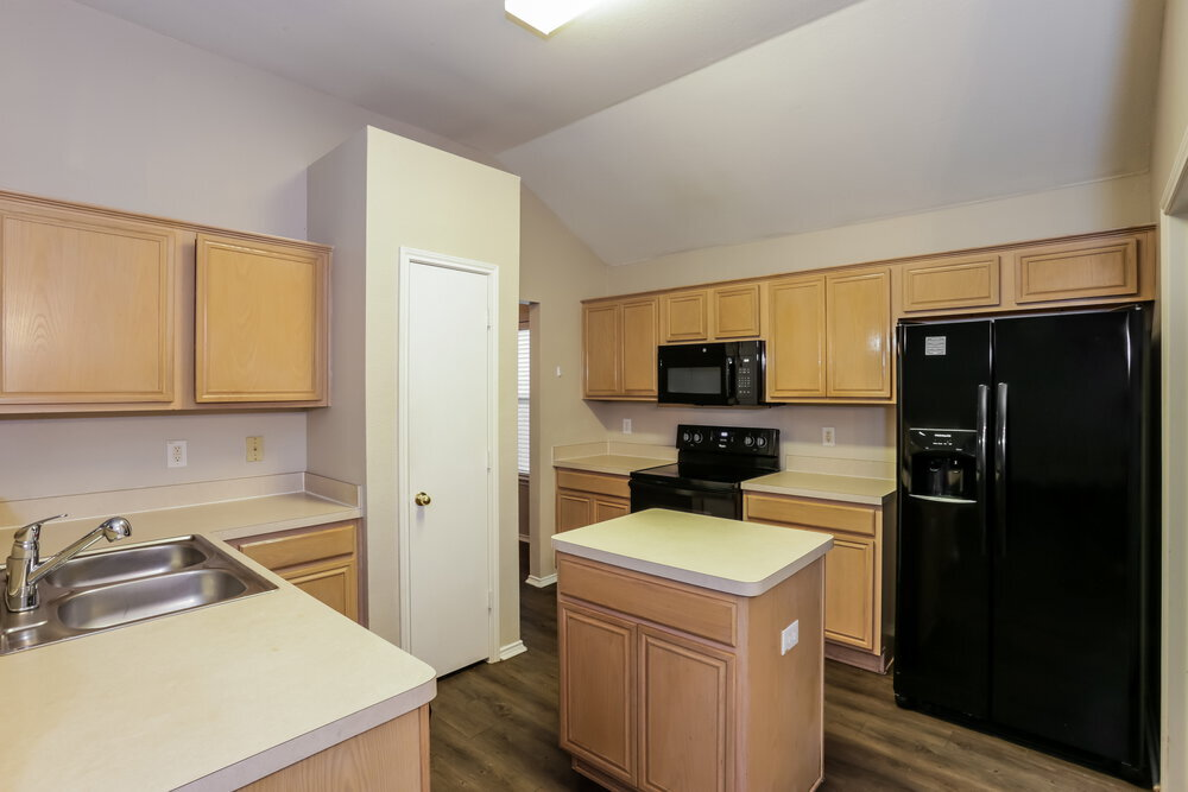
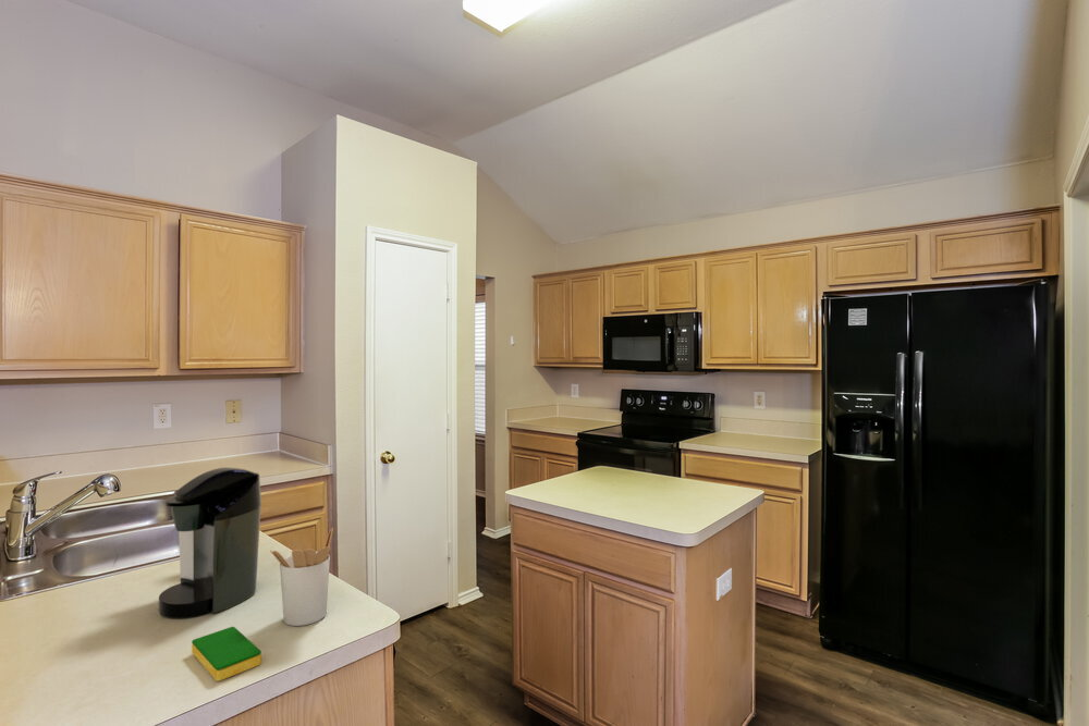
+ utensil holder [269,527,334,627]
+ coffee maker [158,467,262,619]
+ dish sponge [191,626,262,682]
